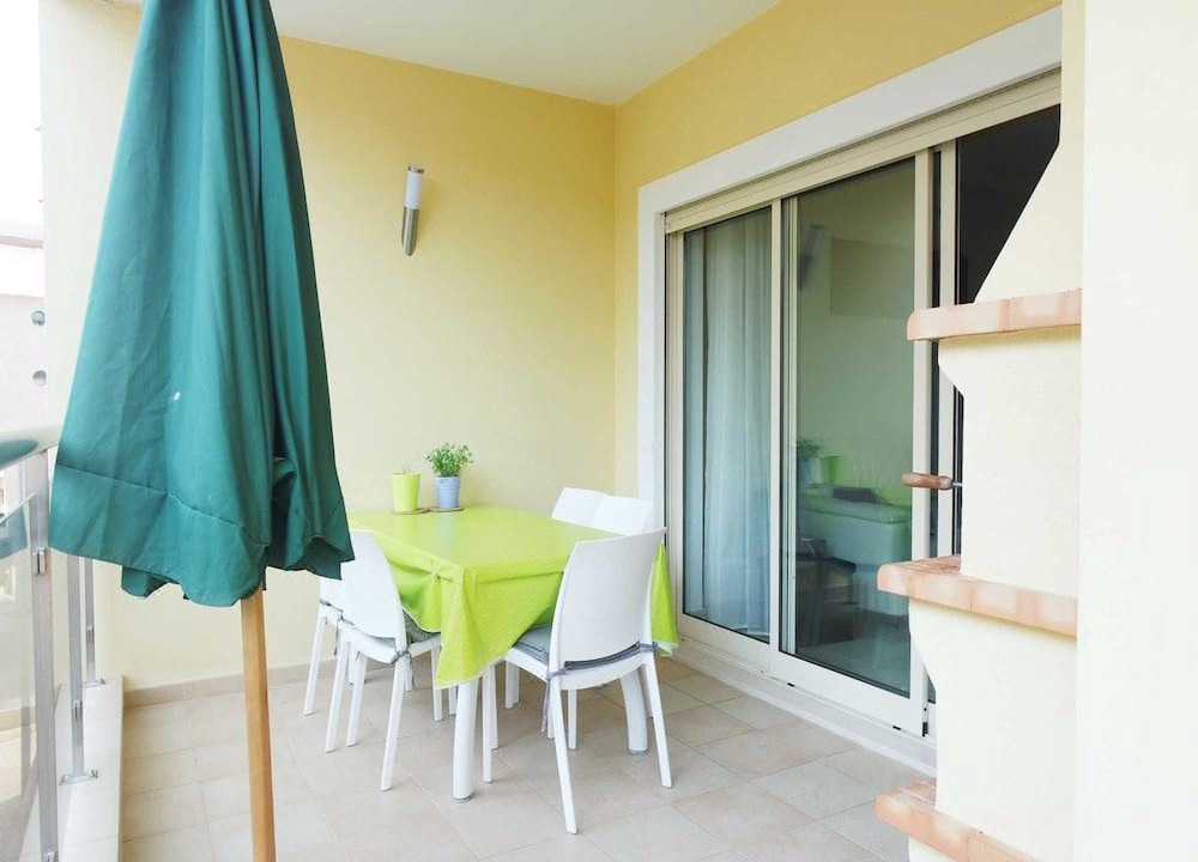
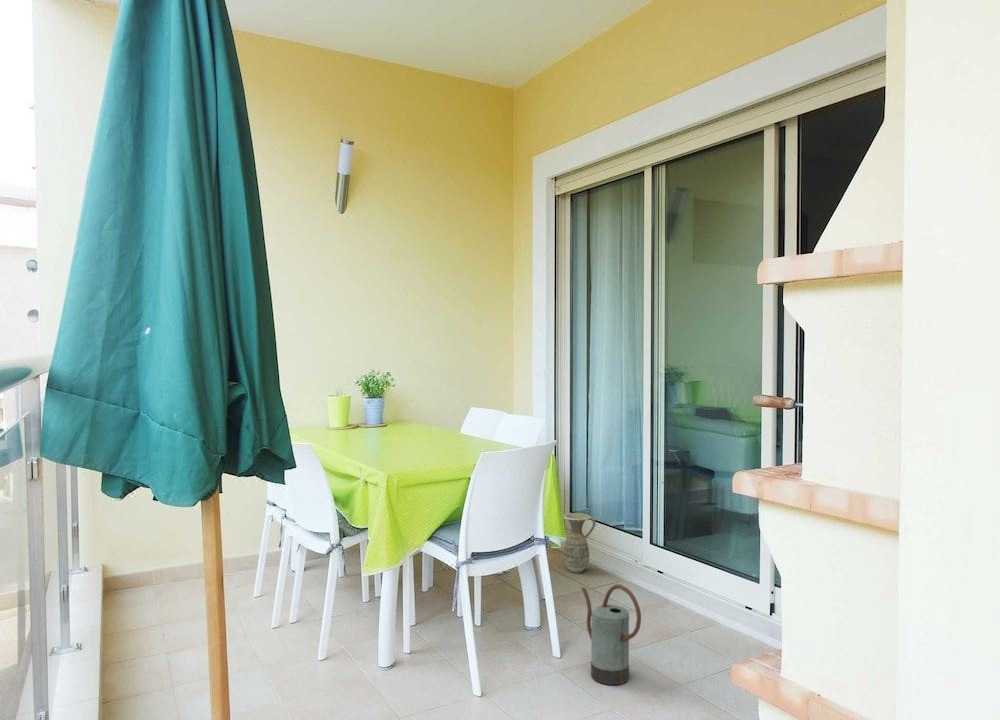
+ ceramic jug [562,512,597,574]
+ watering can [581,583,642,686]
